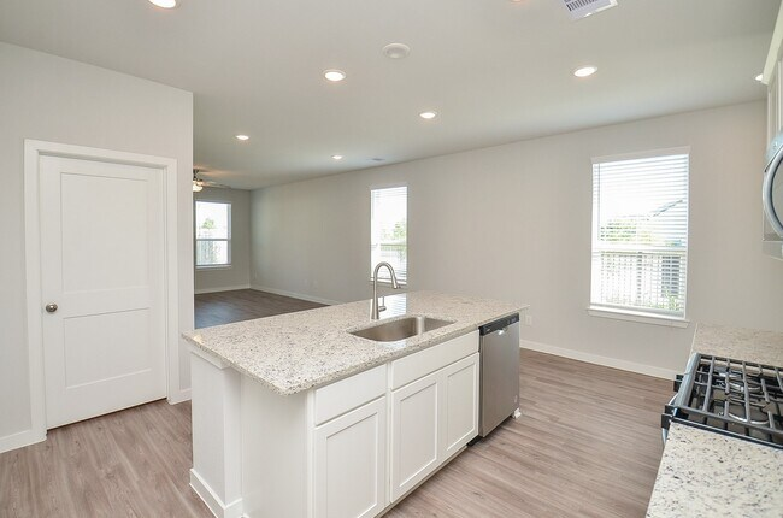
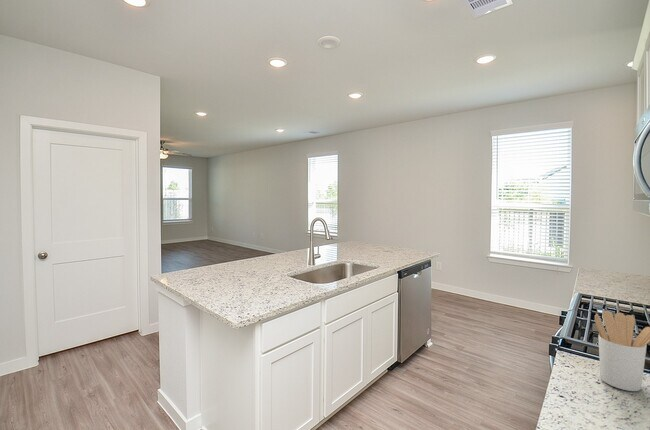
+ utensil holder [594,310,650,392]
